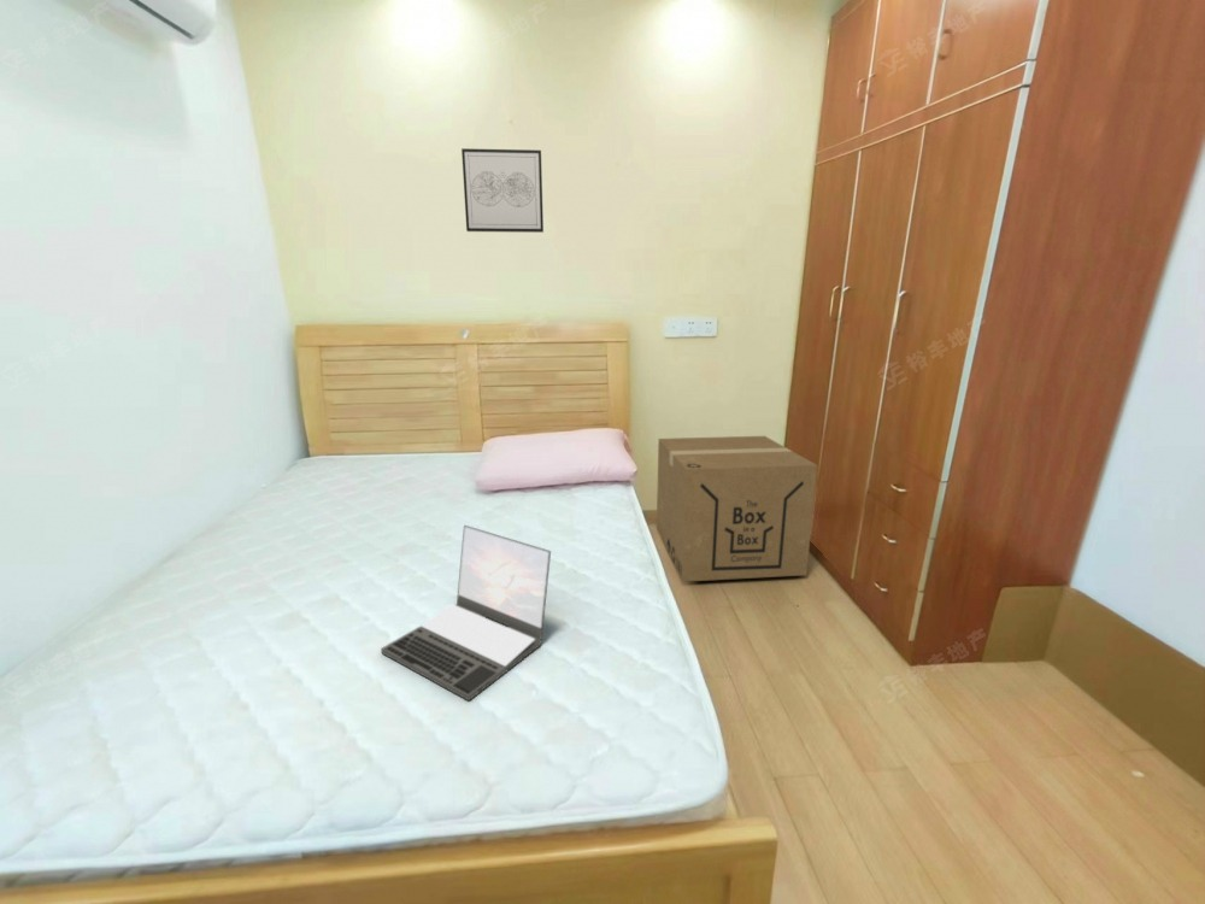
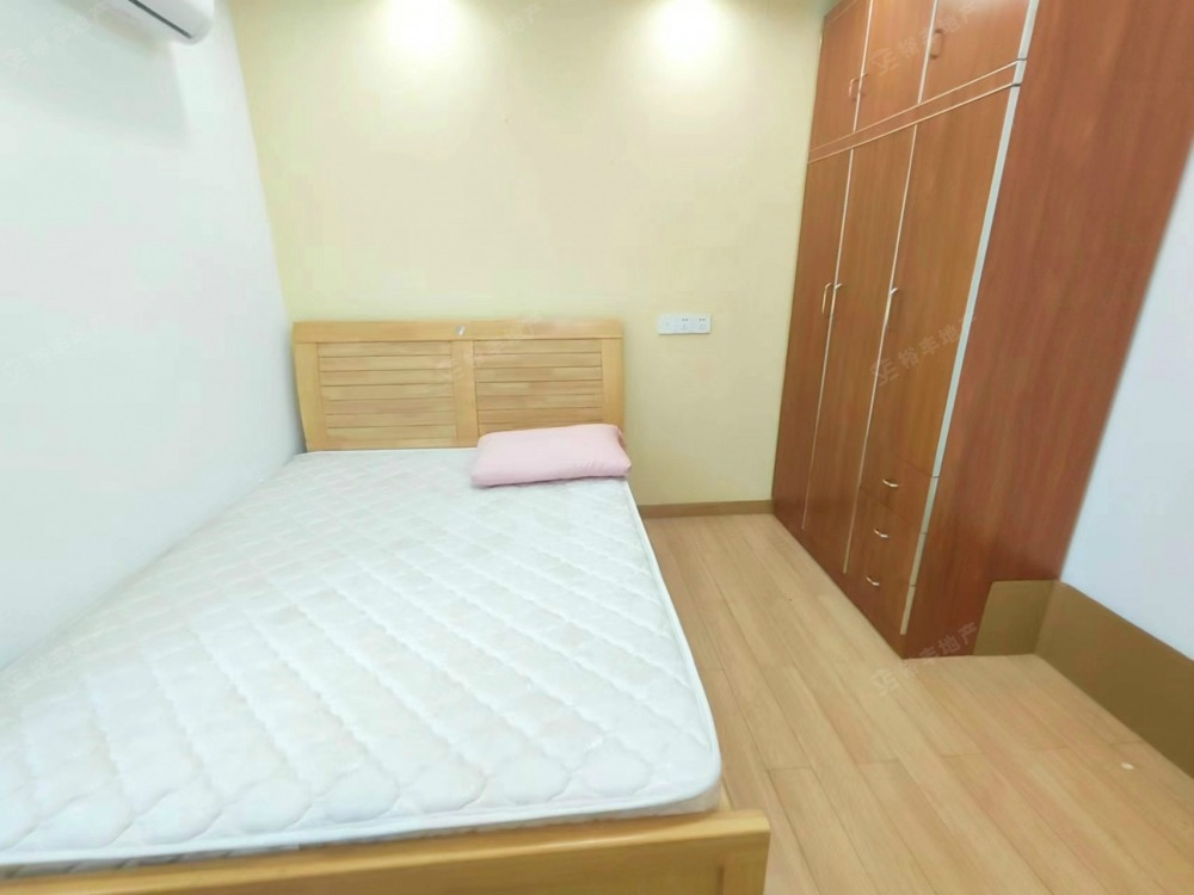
- wall art [460,147,545,234]
- cardboard box [656,435,818,583]
- laptop [380,524,552,702]
